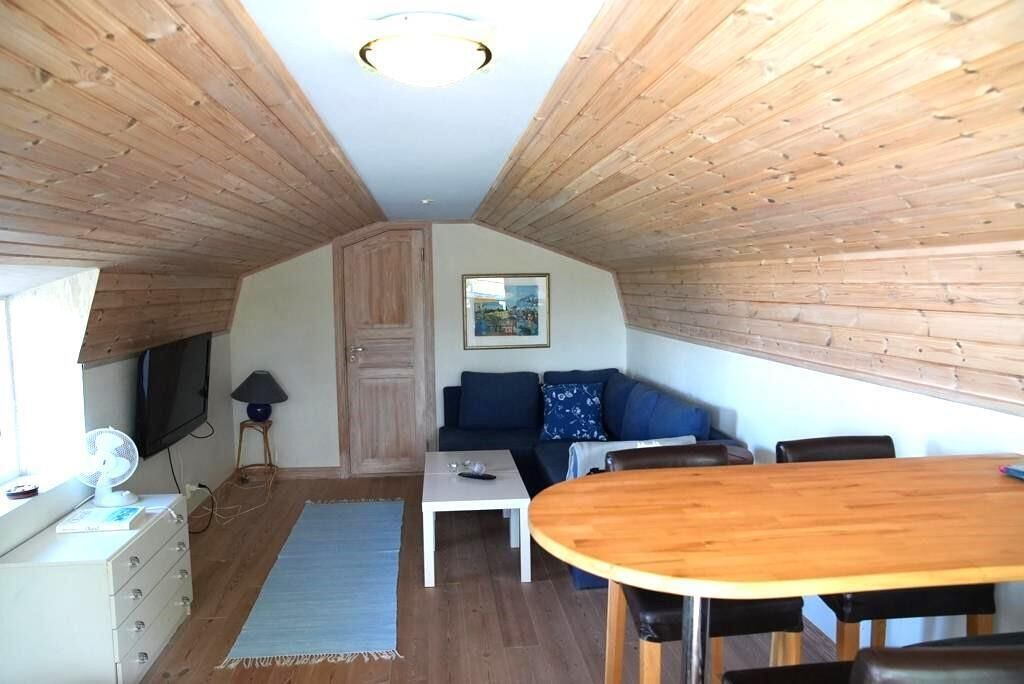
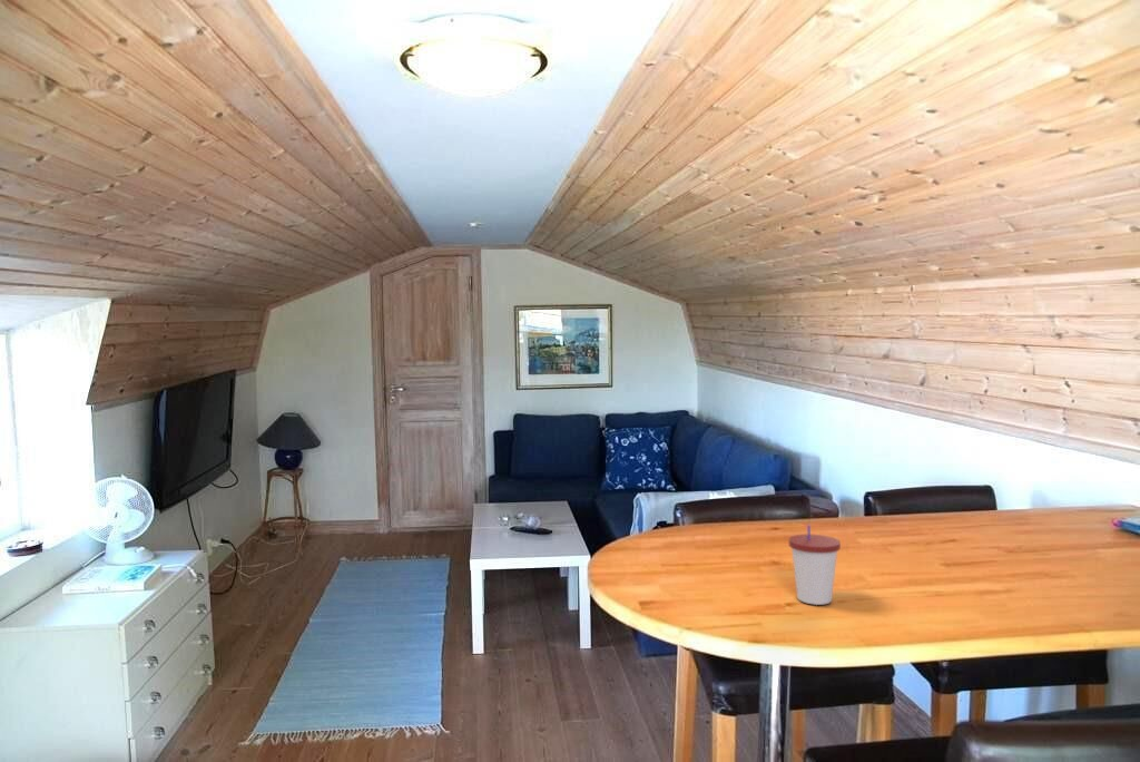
+ cup [788,524,842,606]
